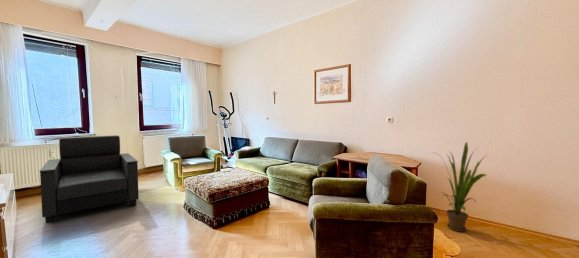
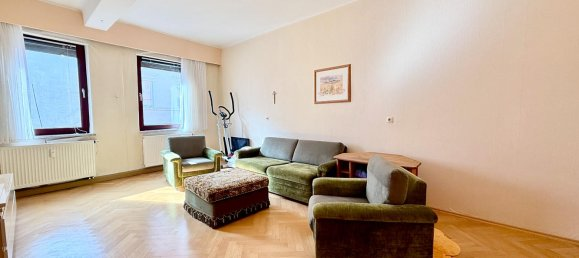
- house plant [431,141,488,232]
- armchair [39,134,140,224]
